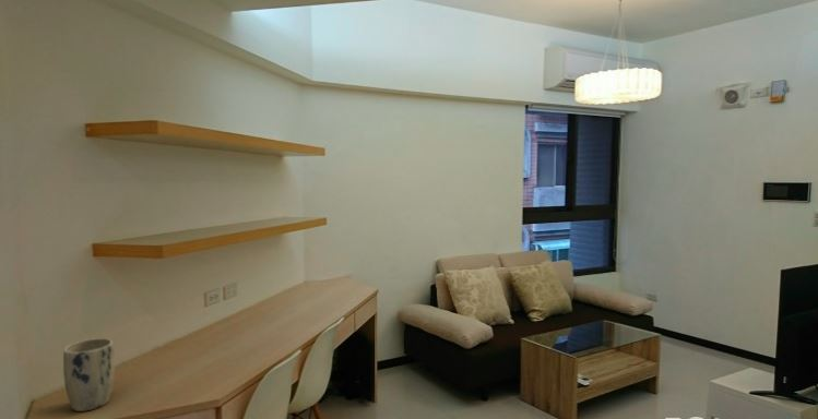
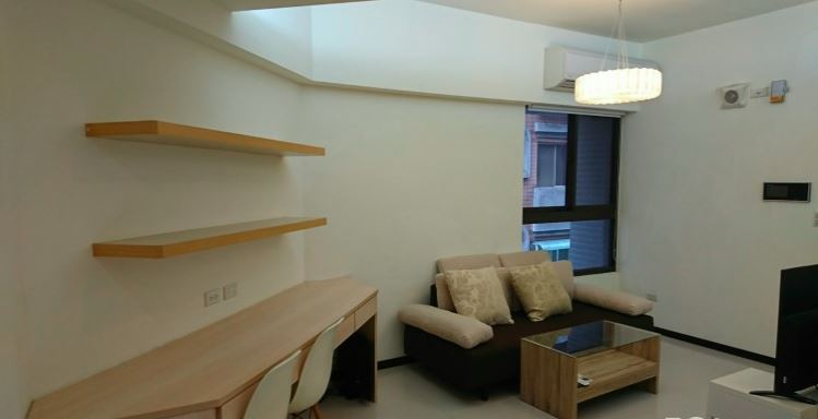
- plant pot [62,337,116,412]
